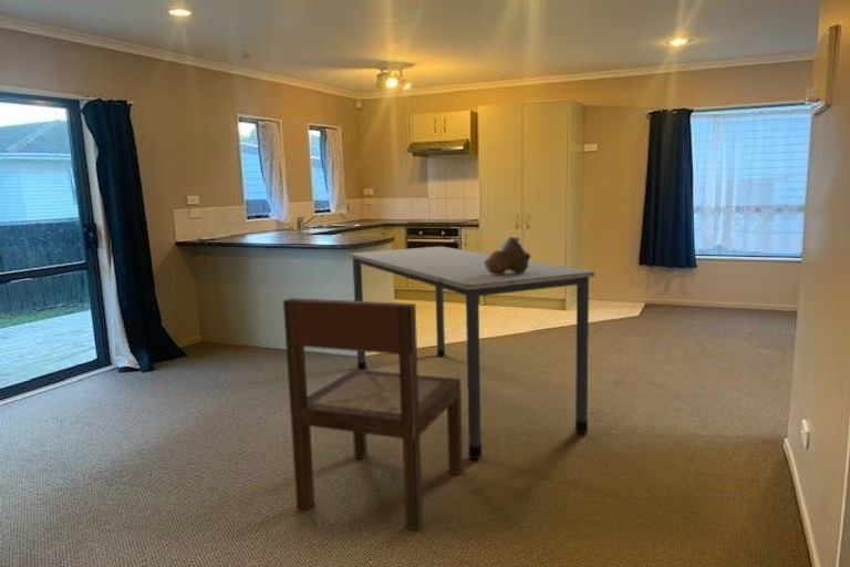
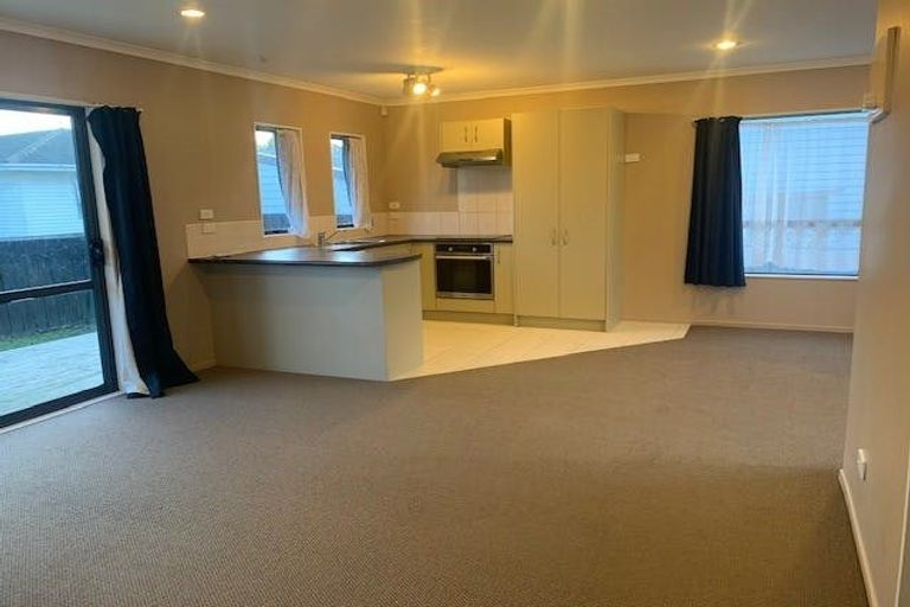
- decorative bowl [485,236,531,275]
- dining table [348,246,595,460]
- dining chair [282,297,464,532]
